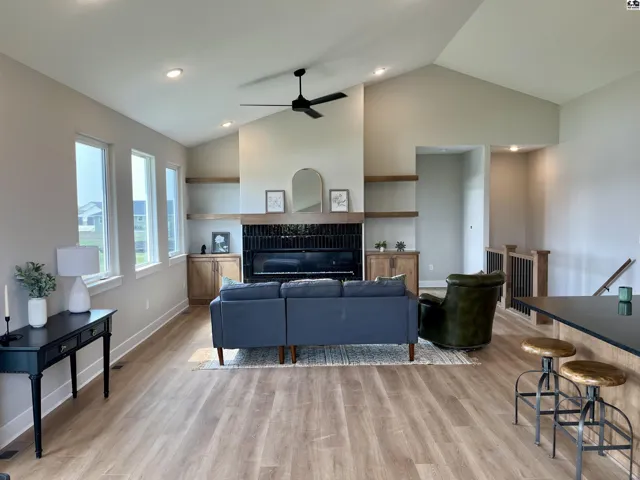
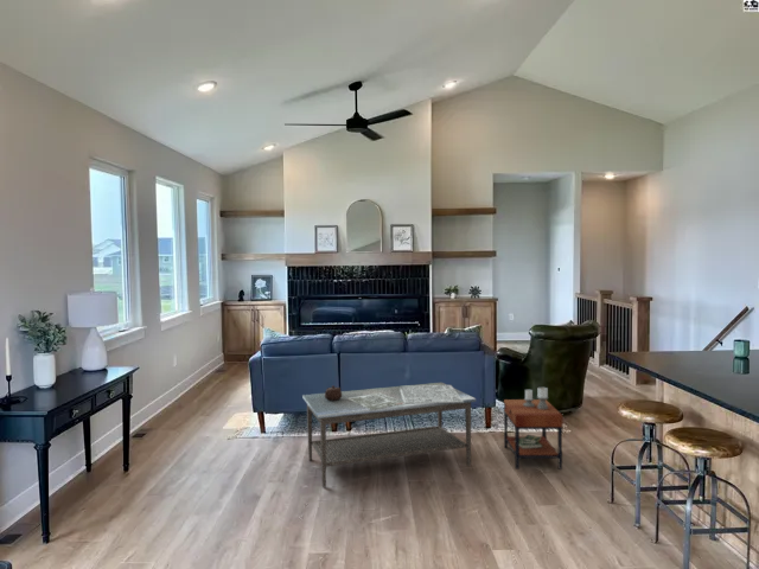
+ side table [503,386,563,471]
+ coffee table [301,382,477,488]
